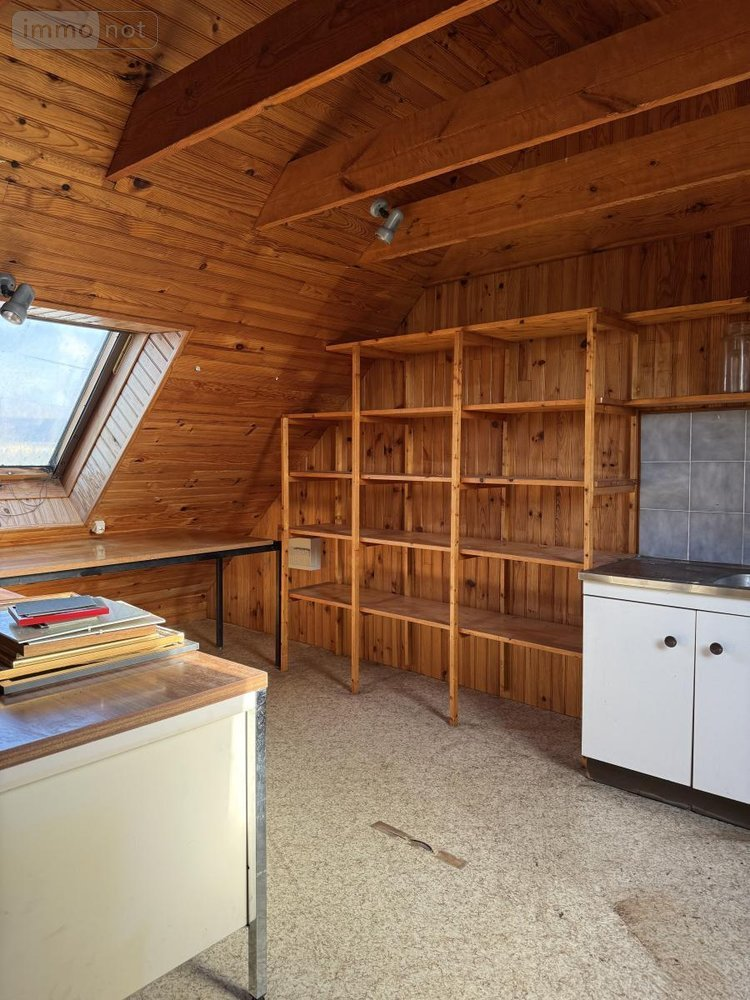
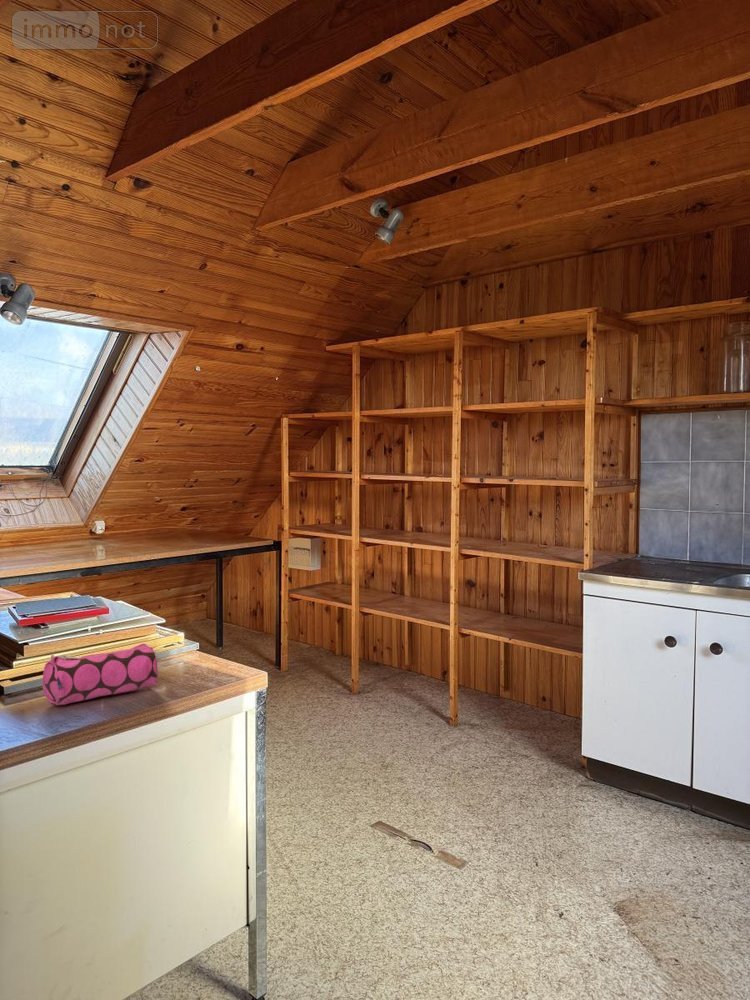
+ pencil case [42,643,159,706]
